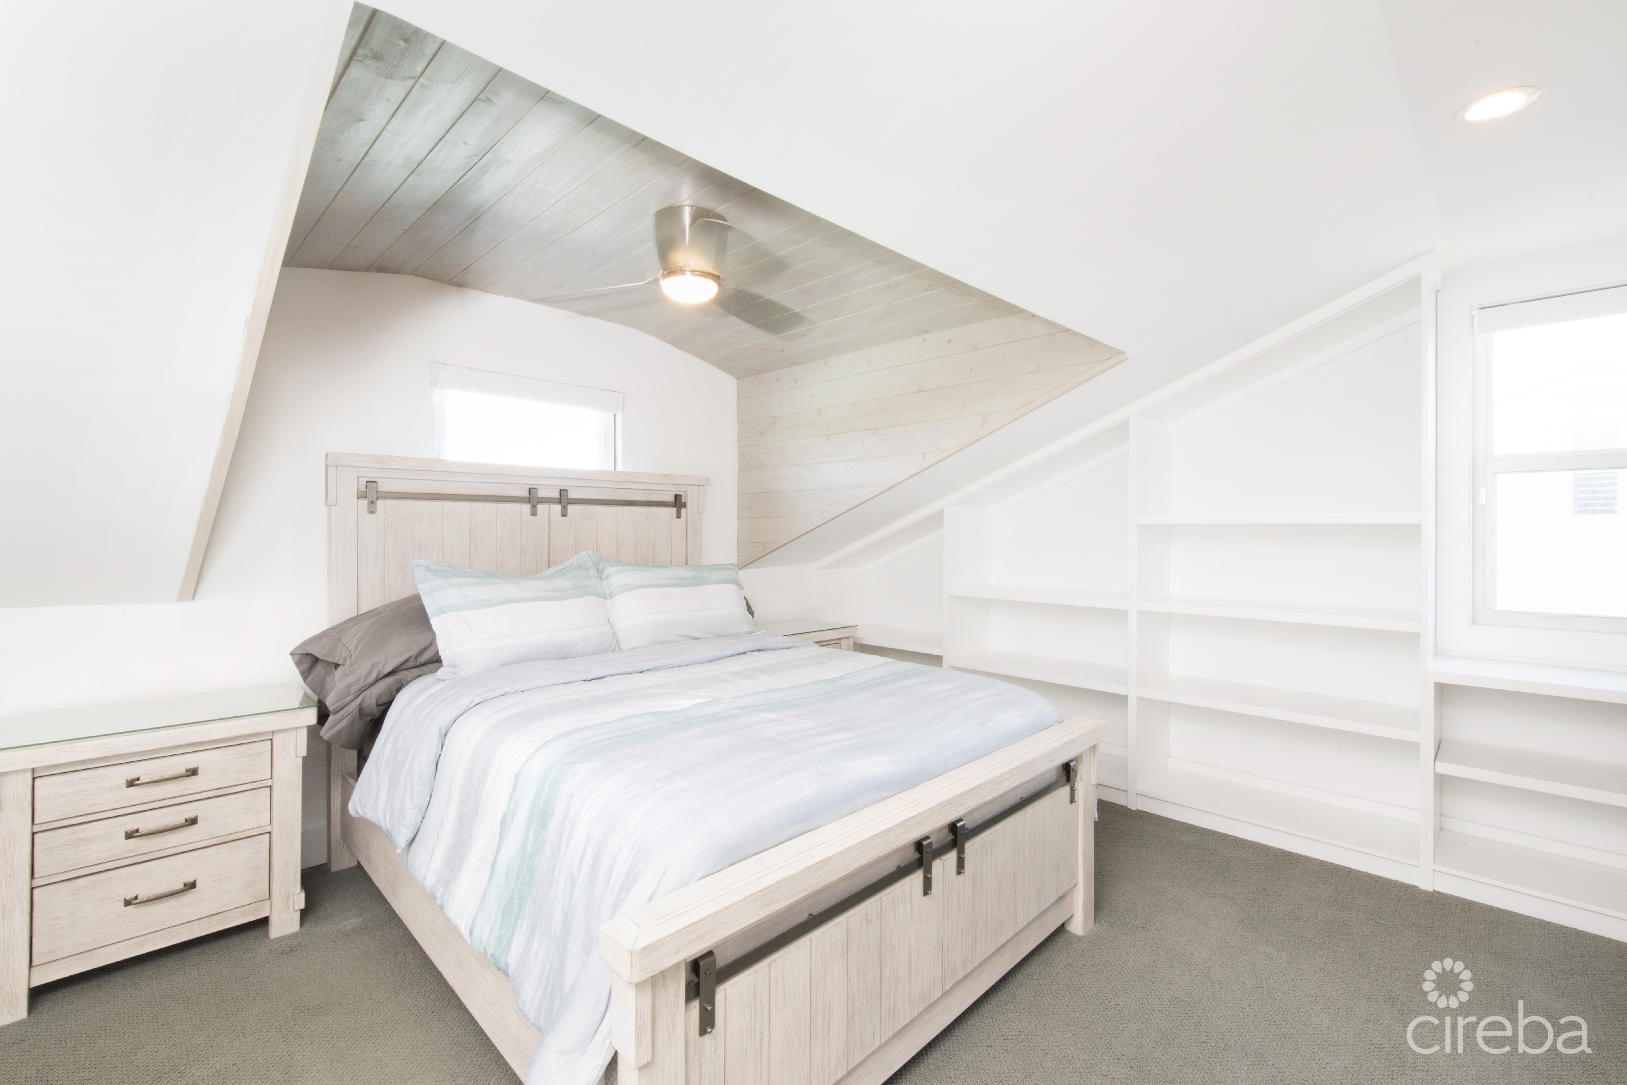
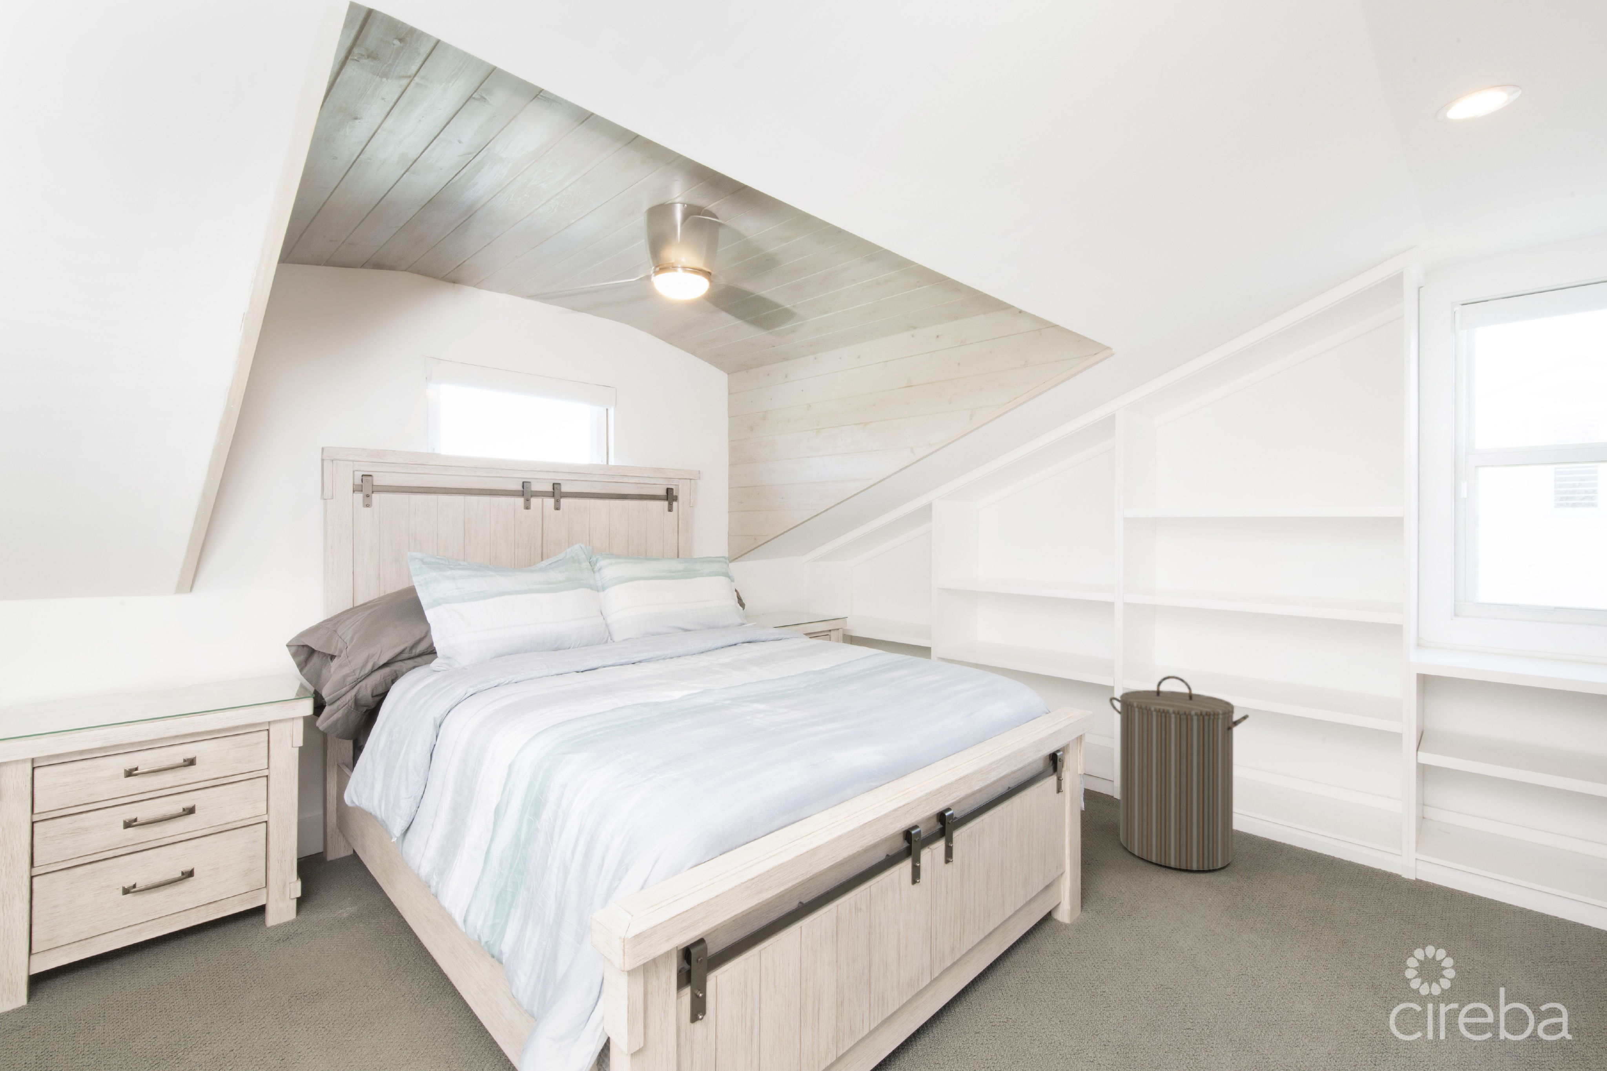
+ laundry hamper [1110,675,1249,870]
